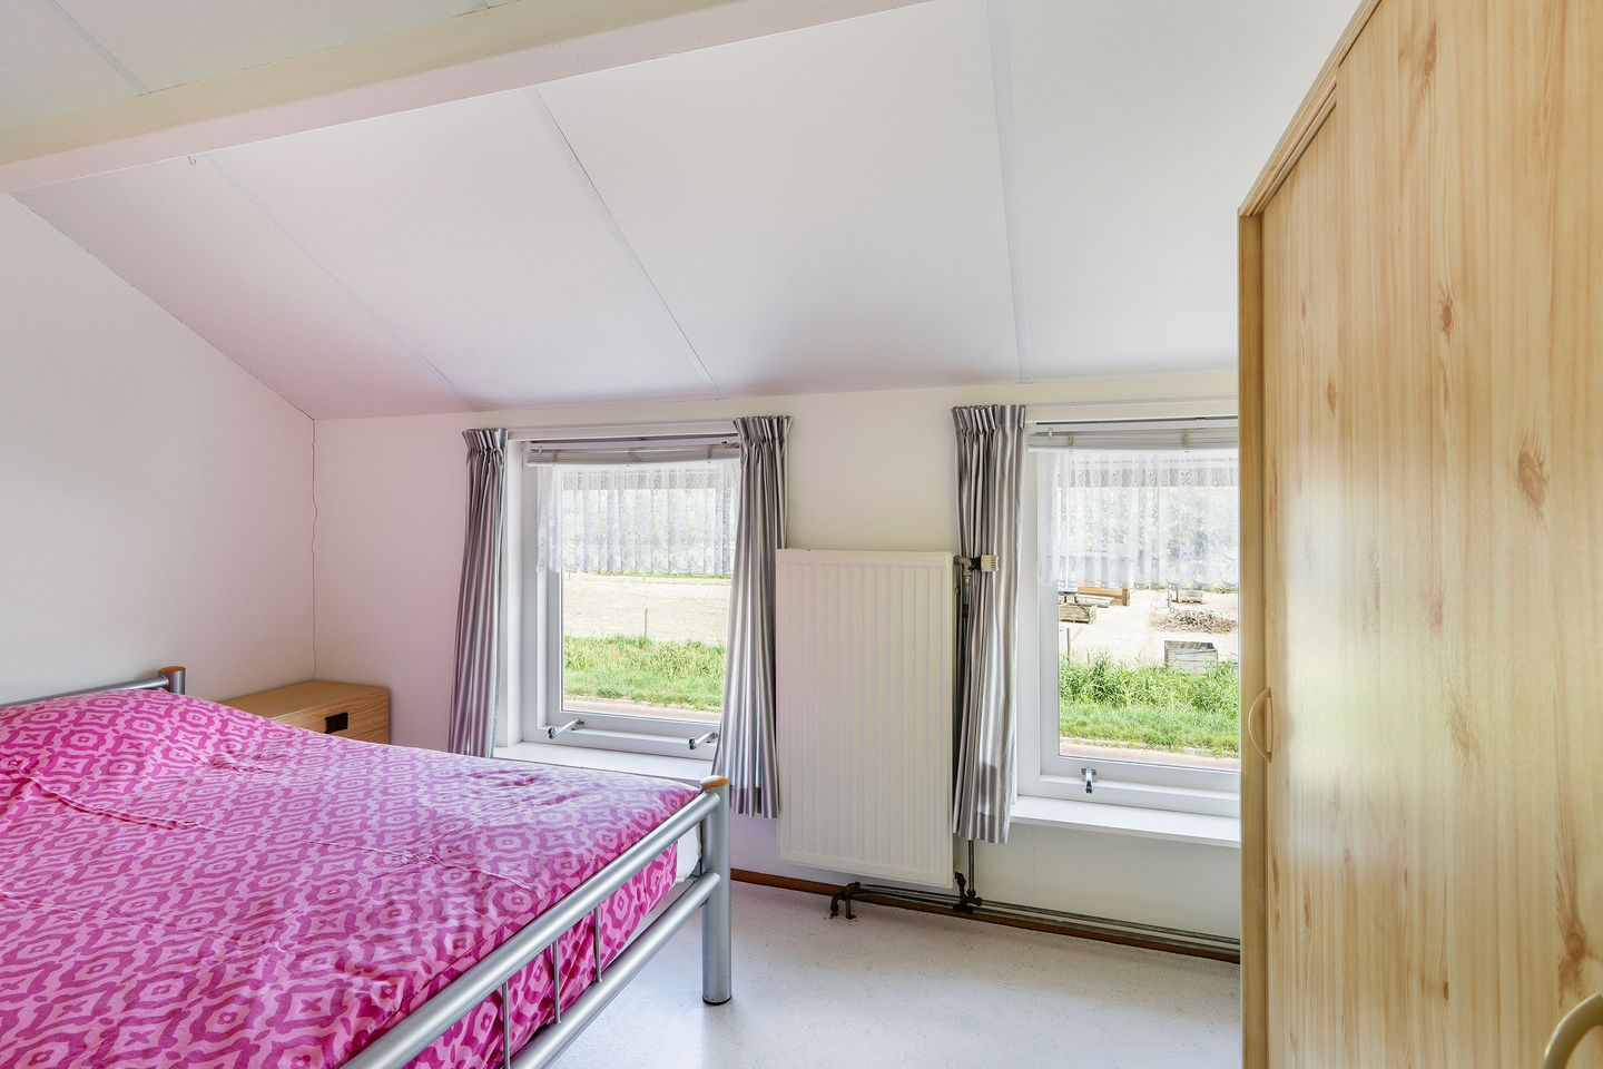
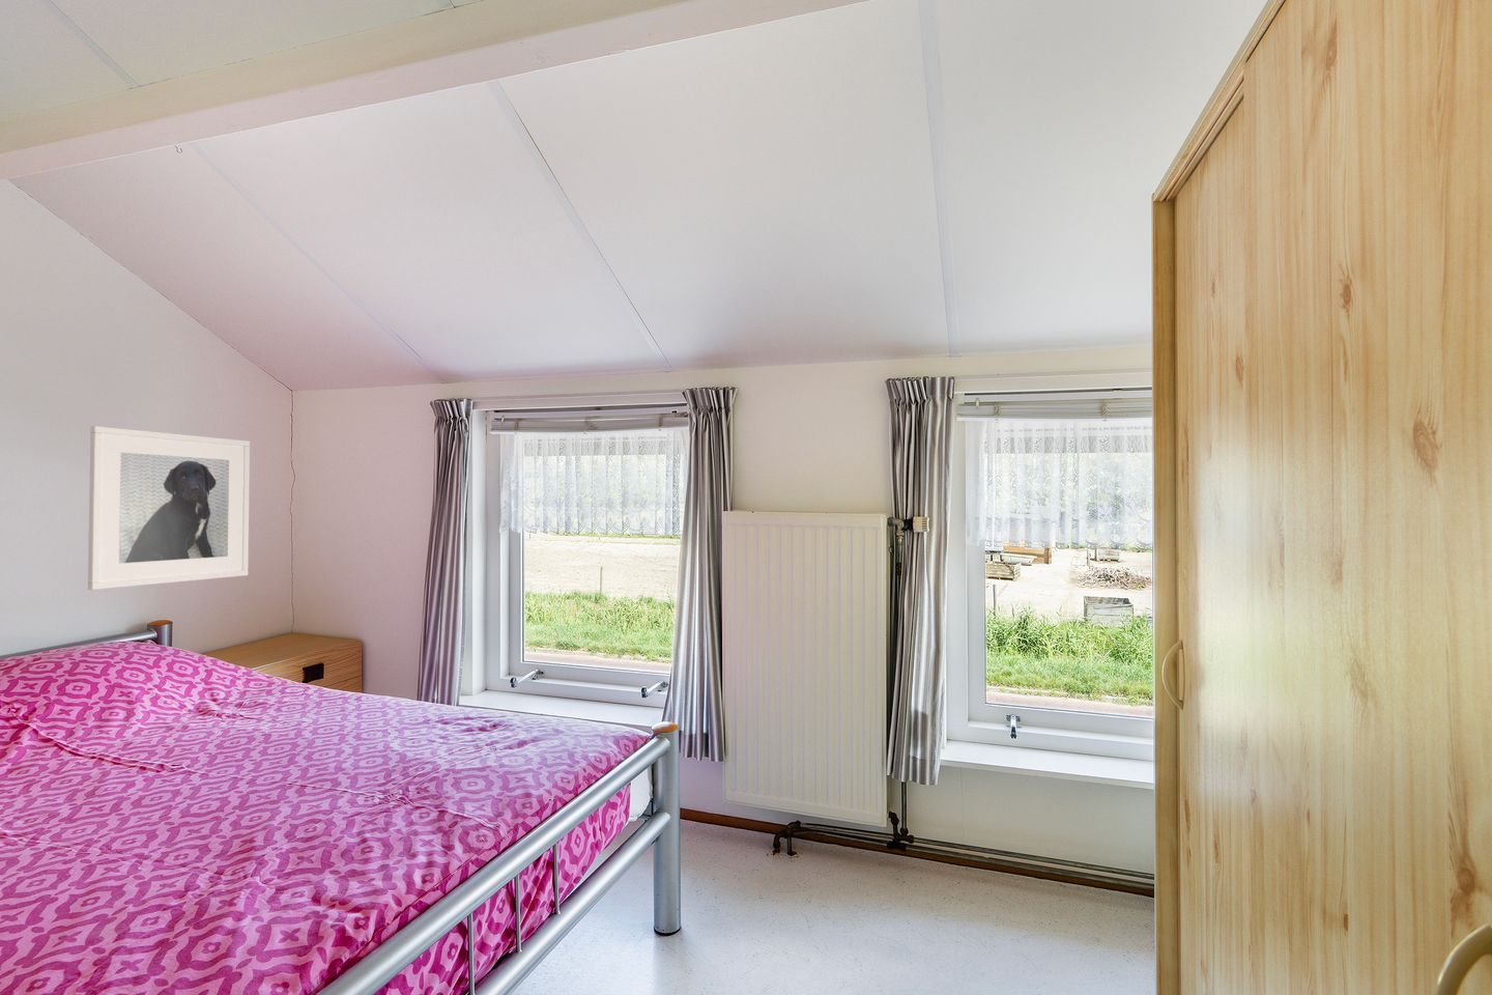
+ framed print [87,425,251,591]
